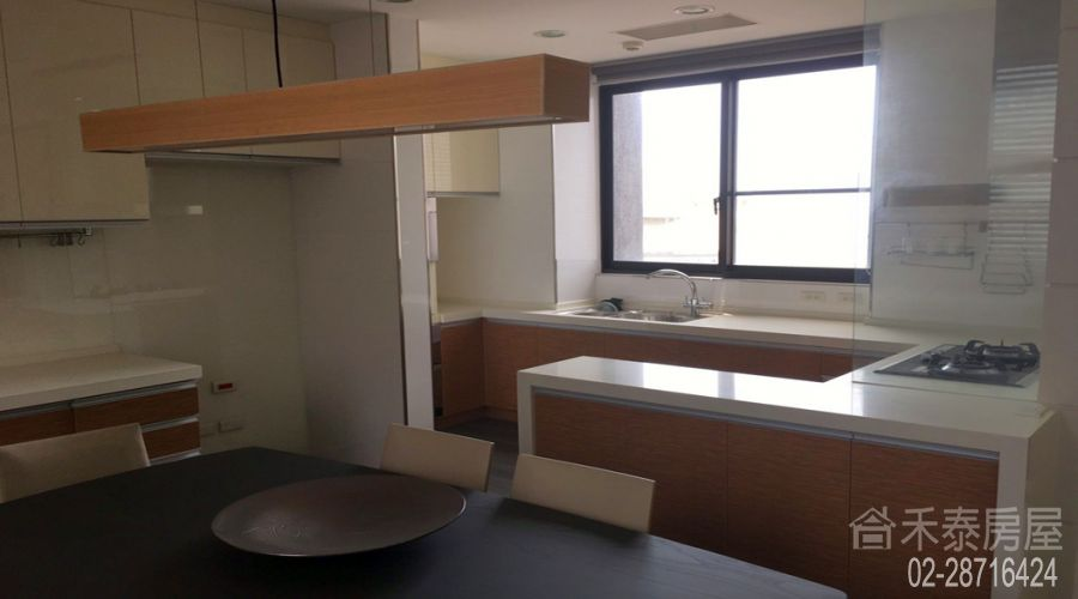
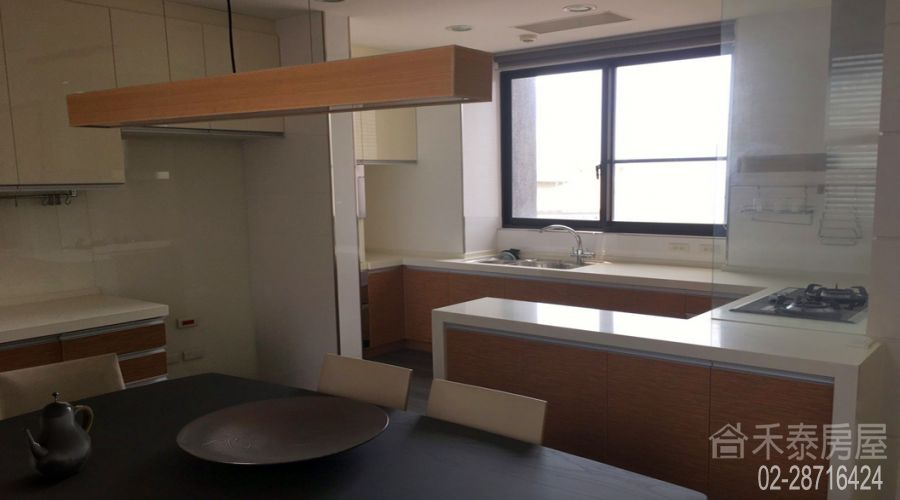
+ teapot [21,391,94,481]
